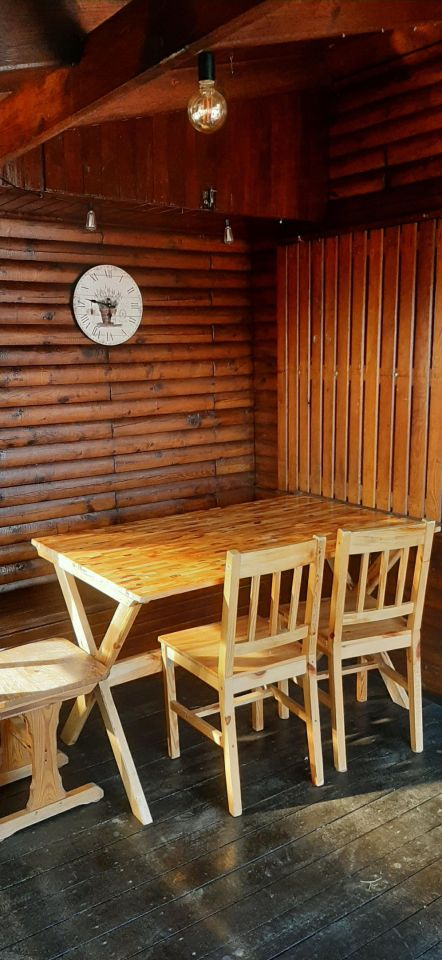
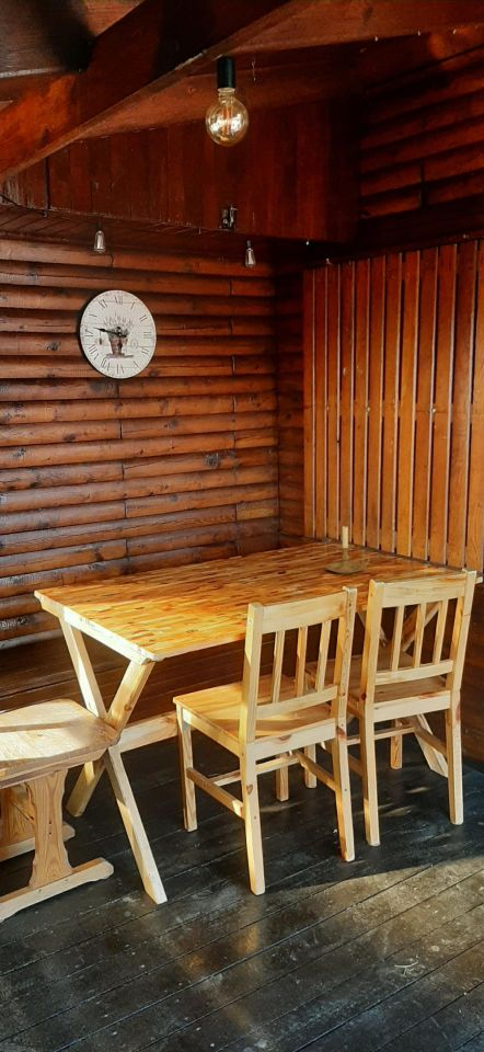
+ candle holder [325,525,371,575]
